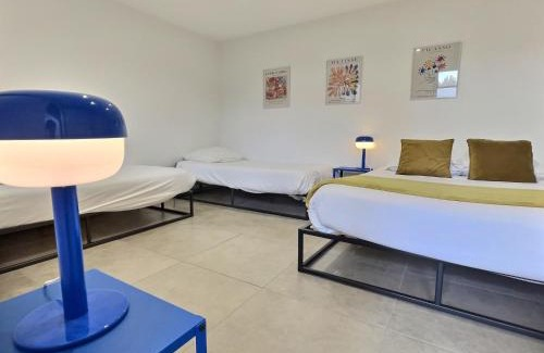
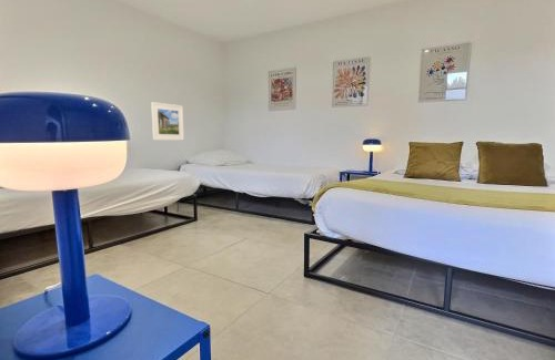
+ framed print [150,101,185,142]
